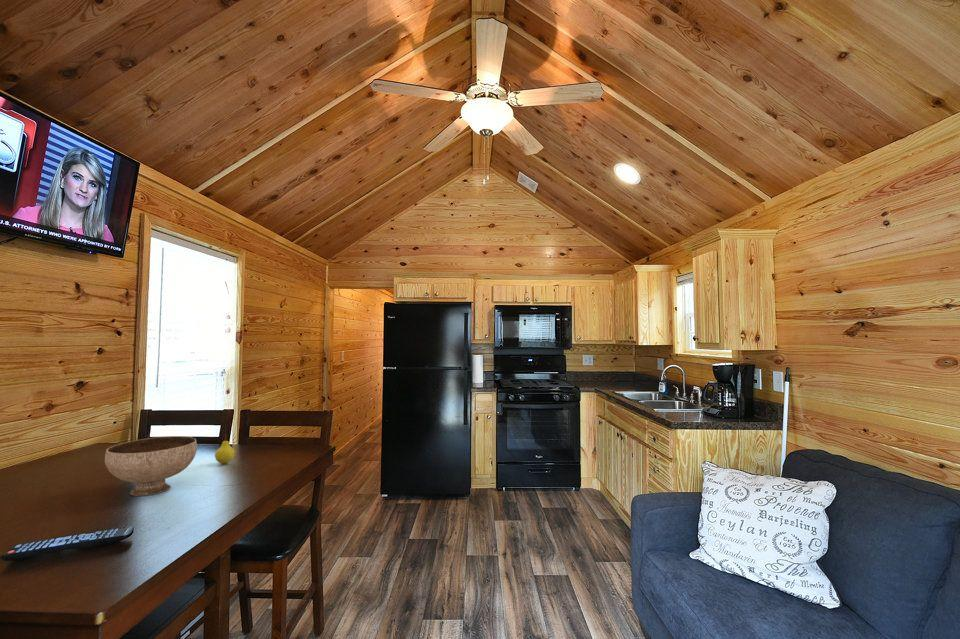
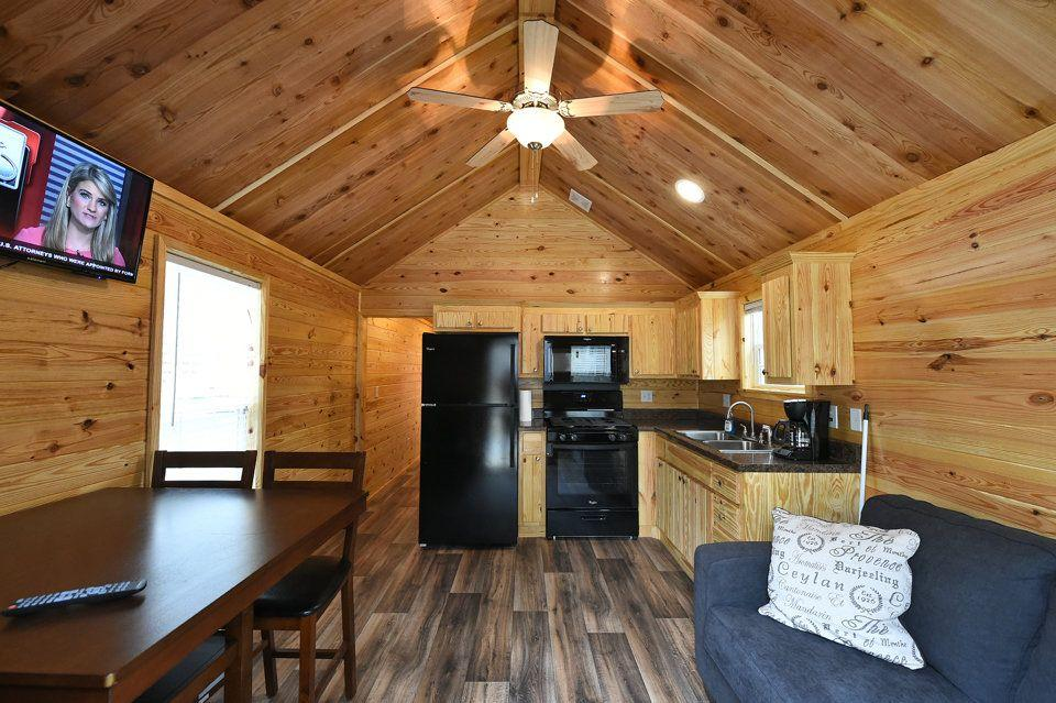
- bowl [104,435,198,497]
- fruit [214,435,236,465]
